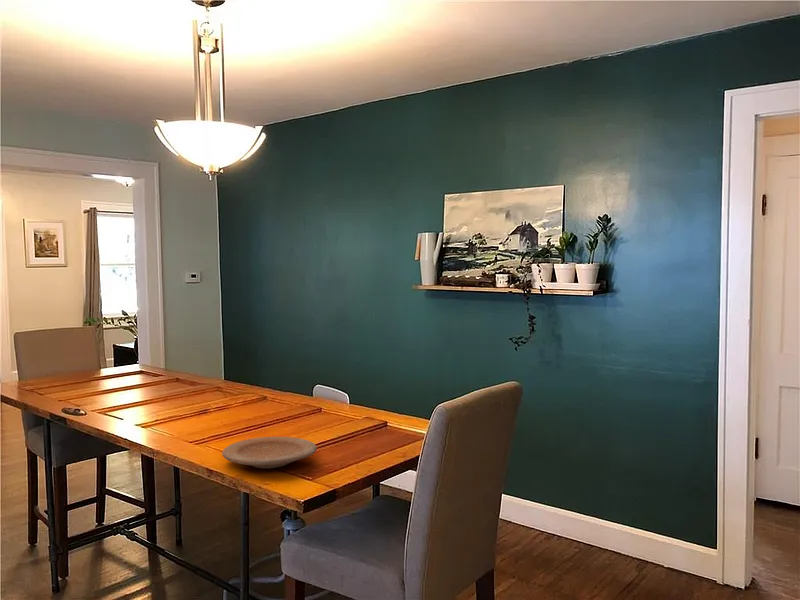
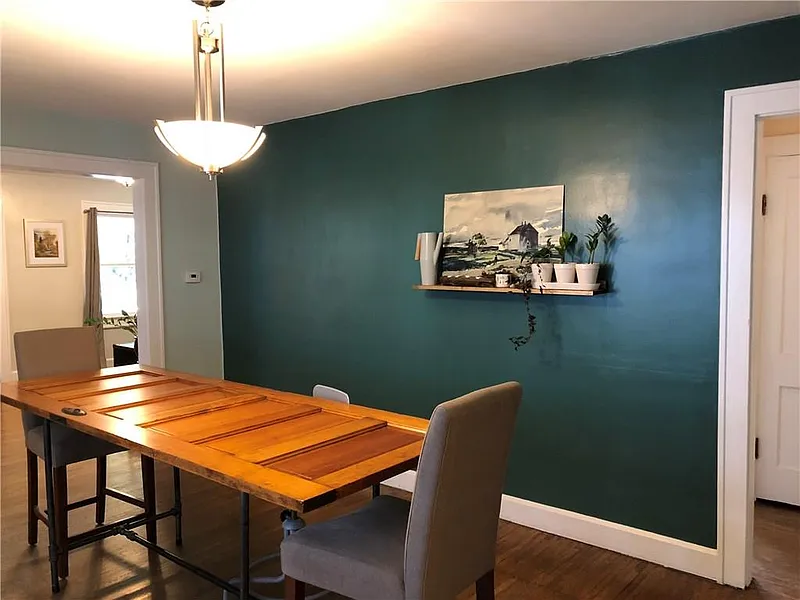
- plate [221,436,318,470]
